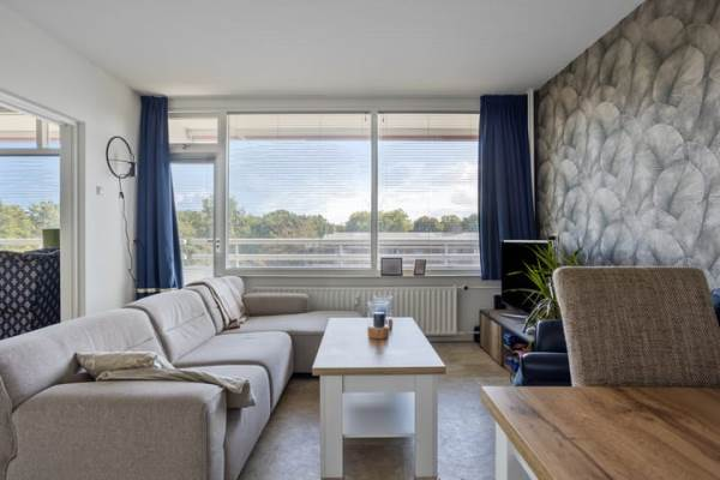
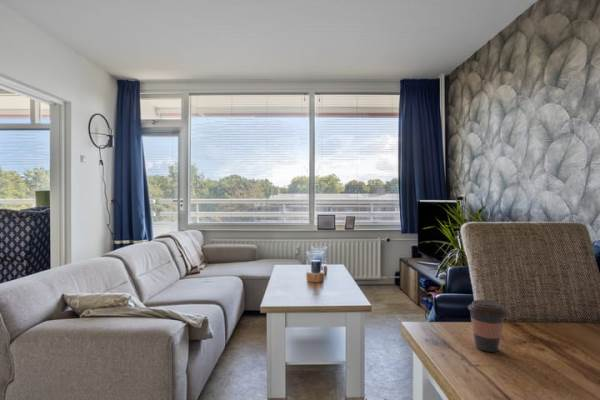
+ coffee cup [467,299,508,353]
